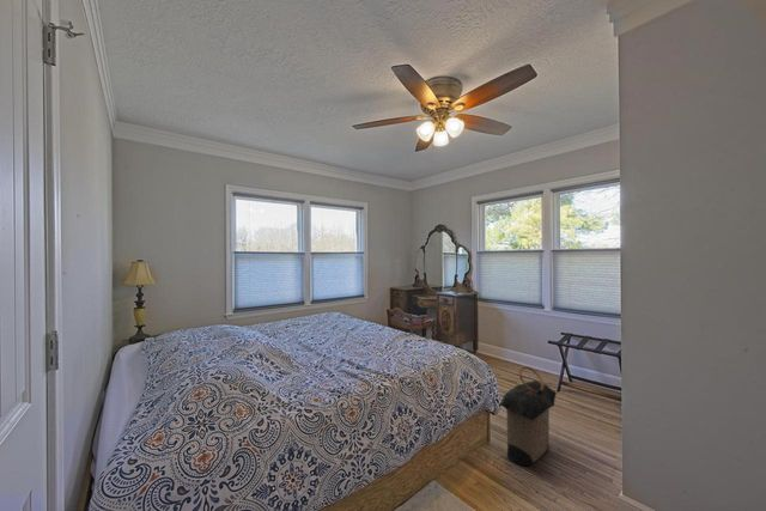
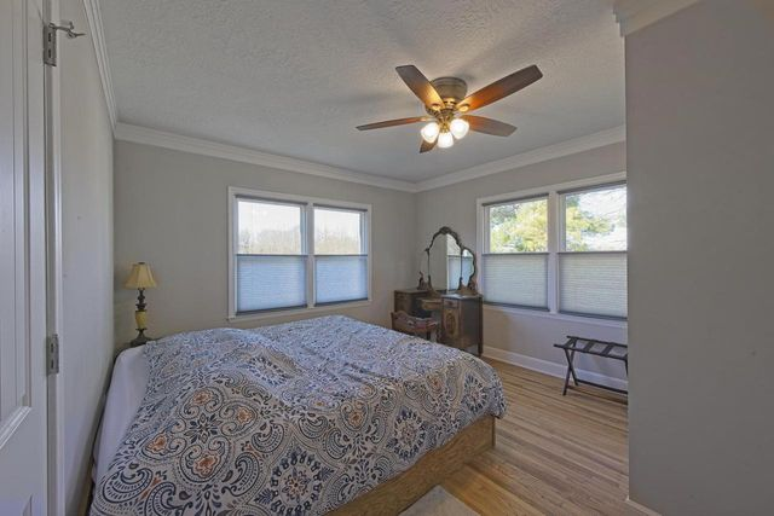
- laundry hamper [497,365,558,467]
